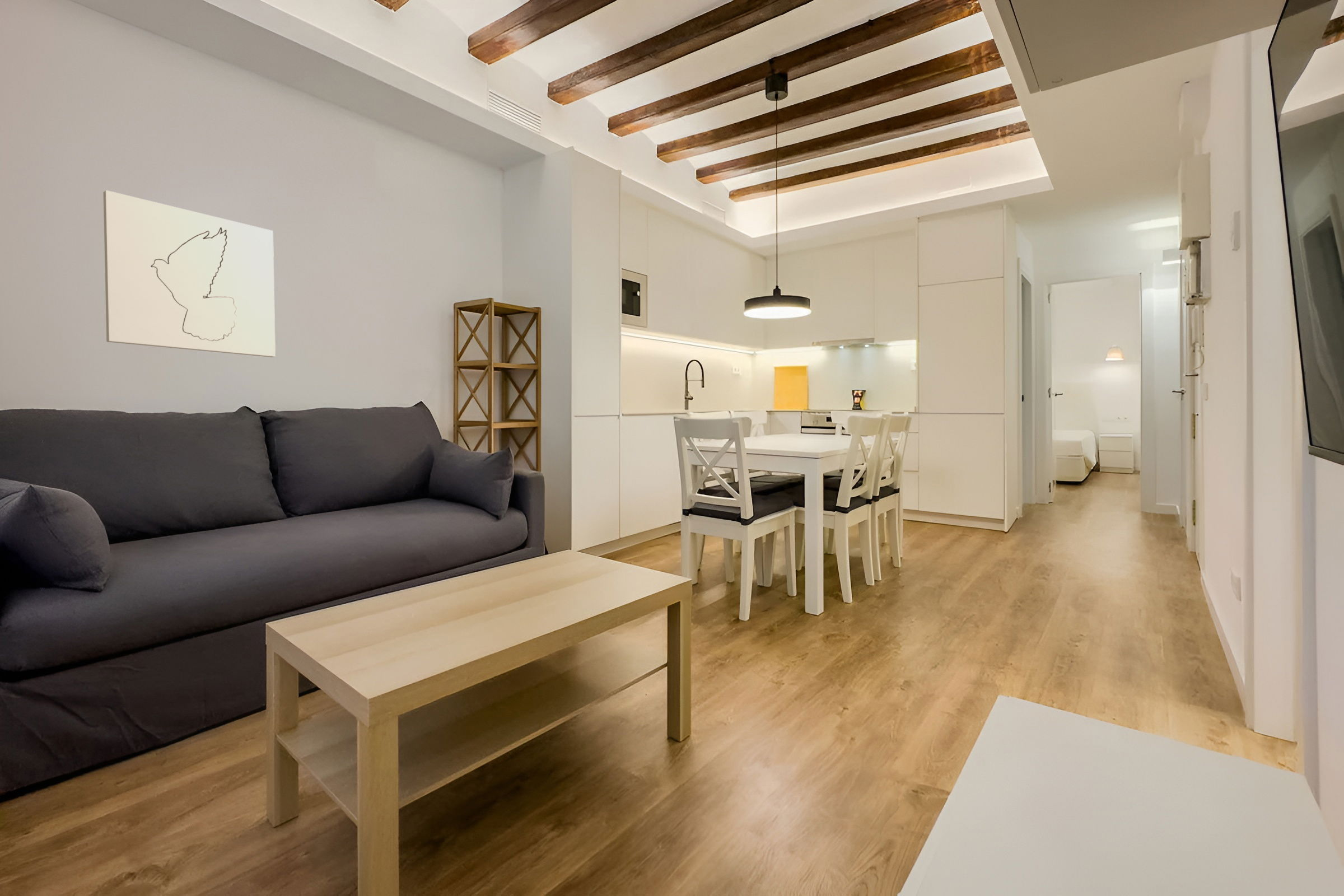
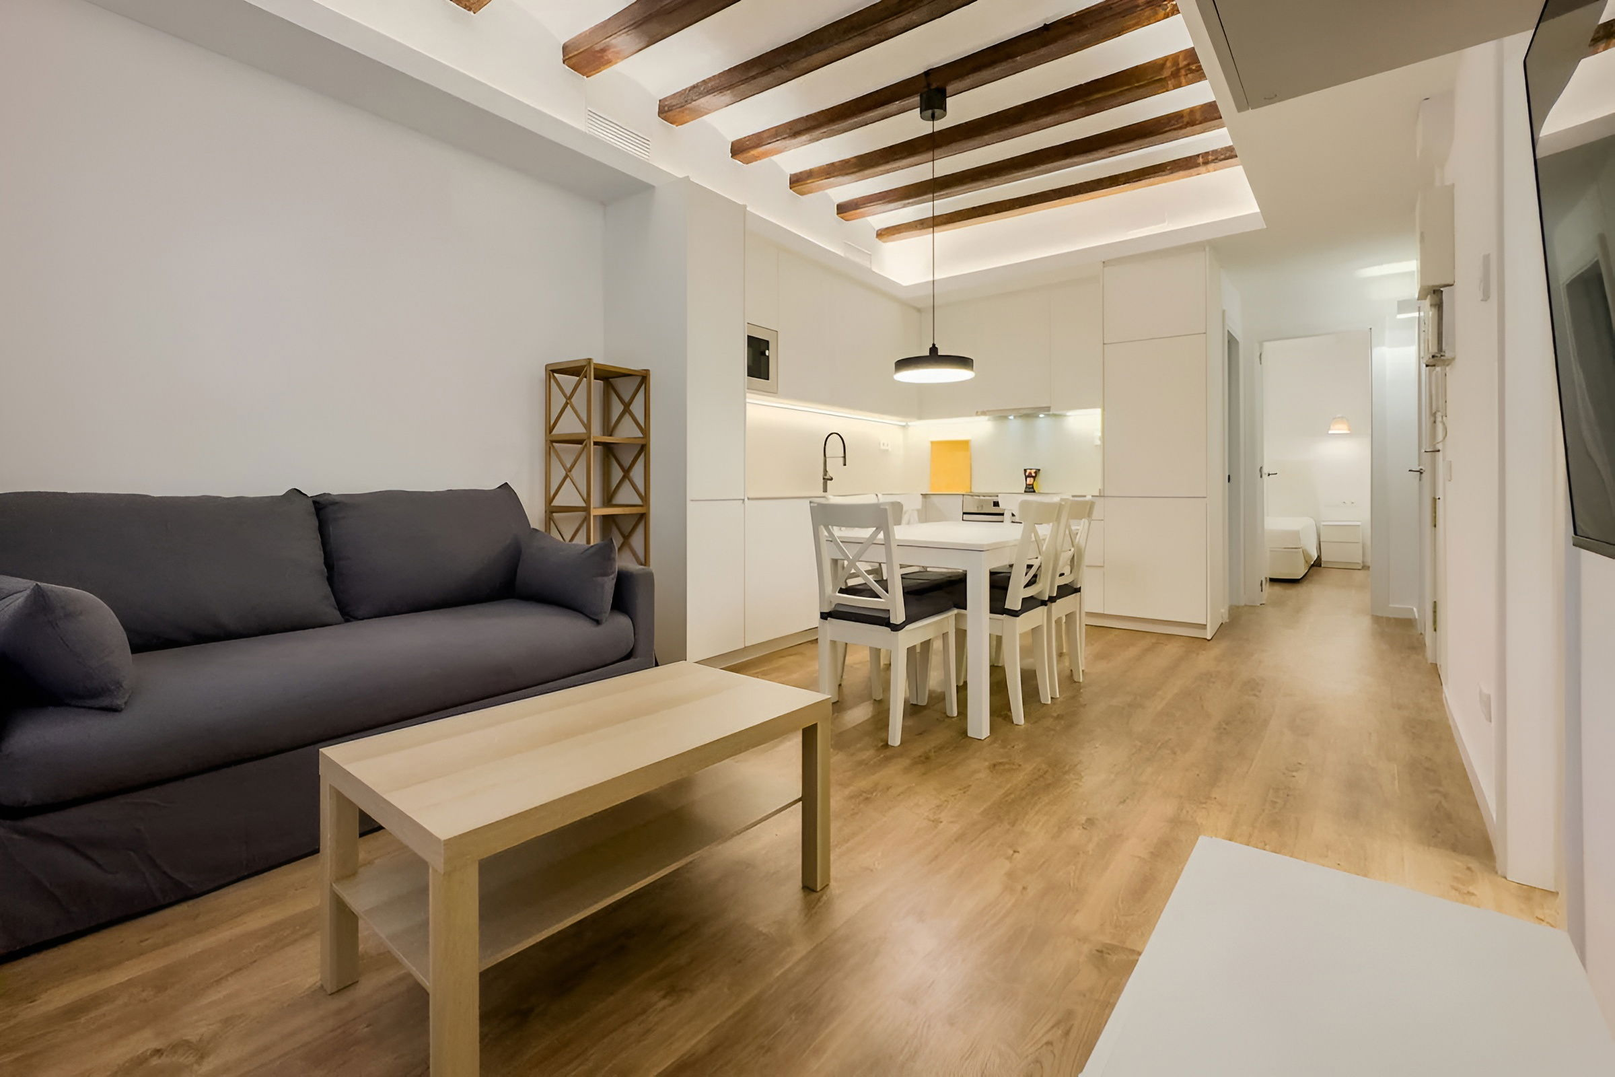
- wall art [102,190,276,358]
